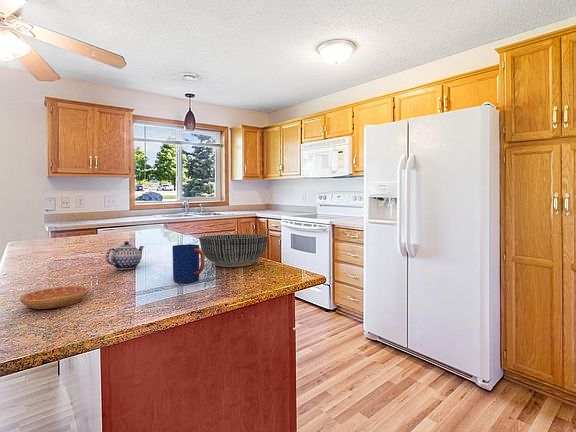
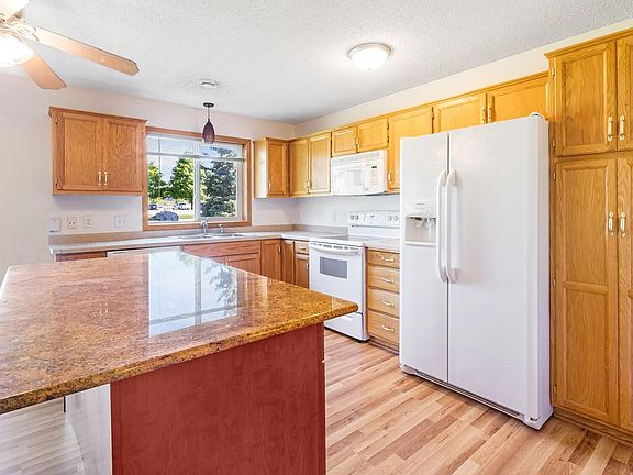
- saucer [19,285,90,310]
- bowl [198,233,269,268]
- teapot [105,240,145,271]
- mug [171,243,206,283]
